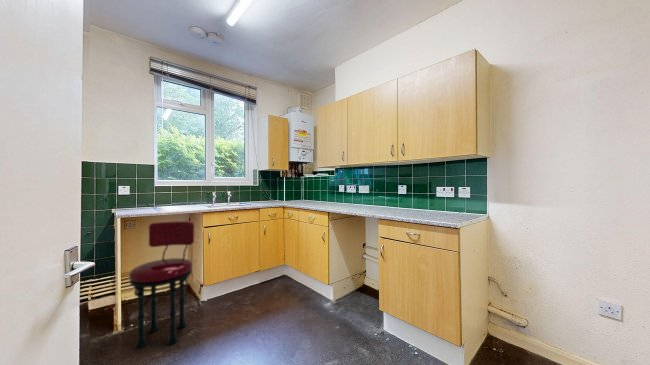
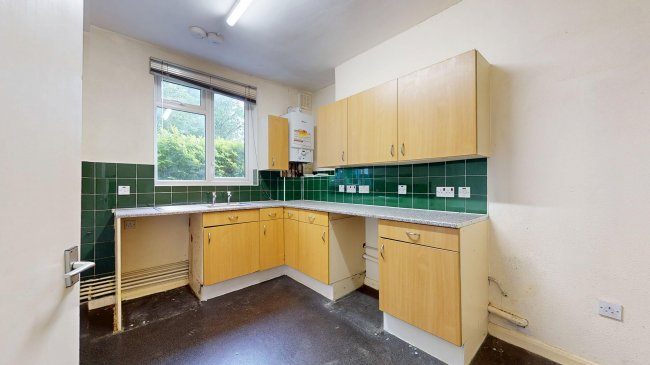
- stool [128,220,195,349]
